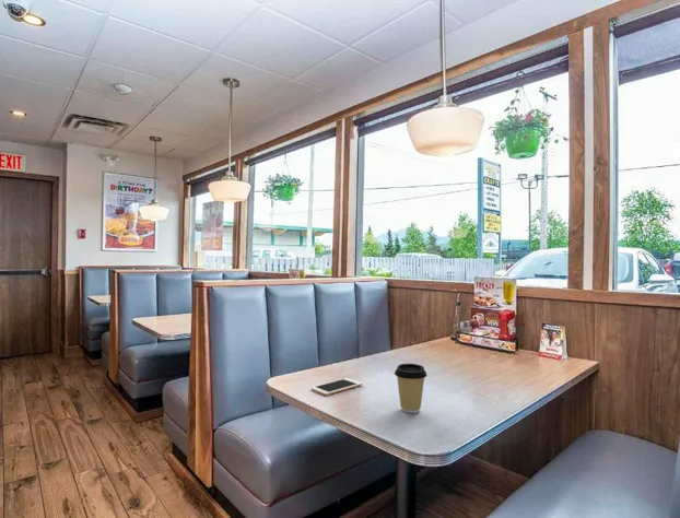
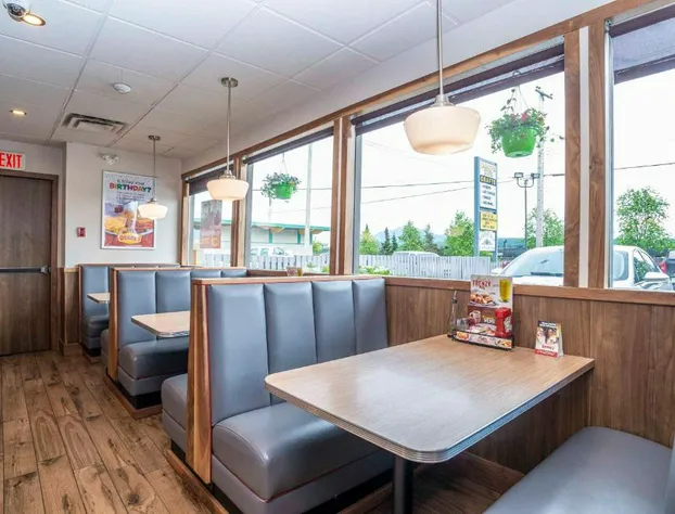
- coffee cup [394,363,427,414]
- cell phone [310,377,364,397]
